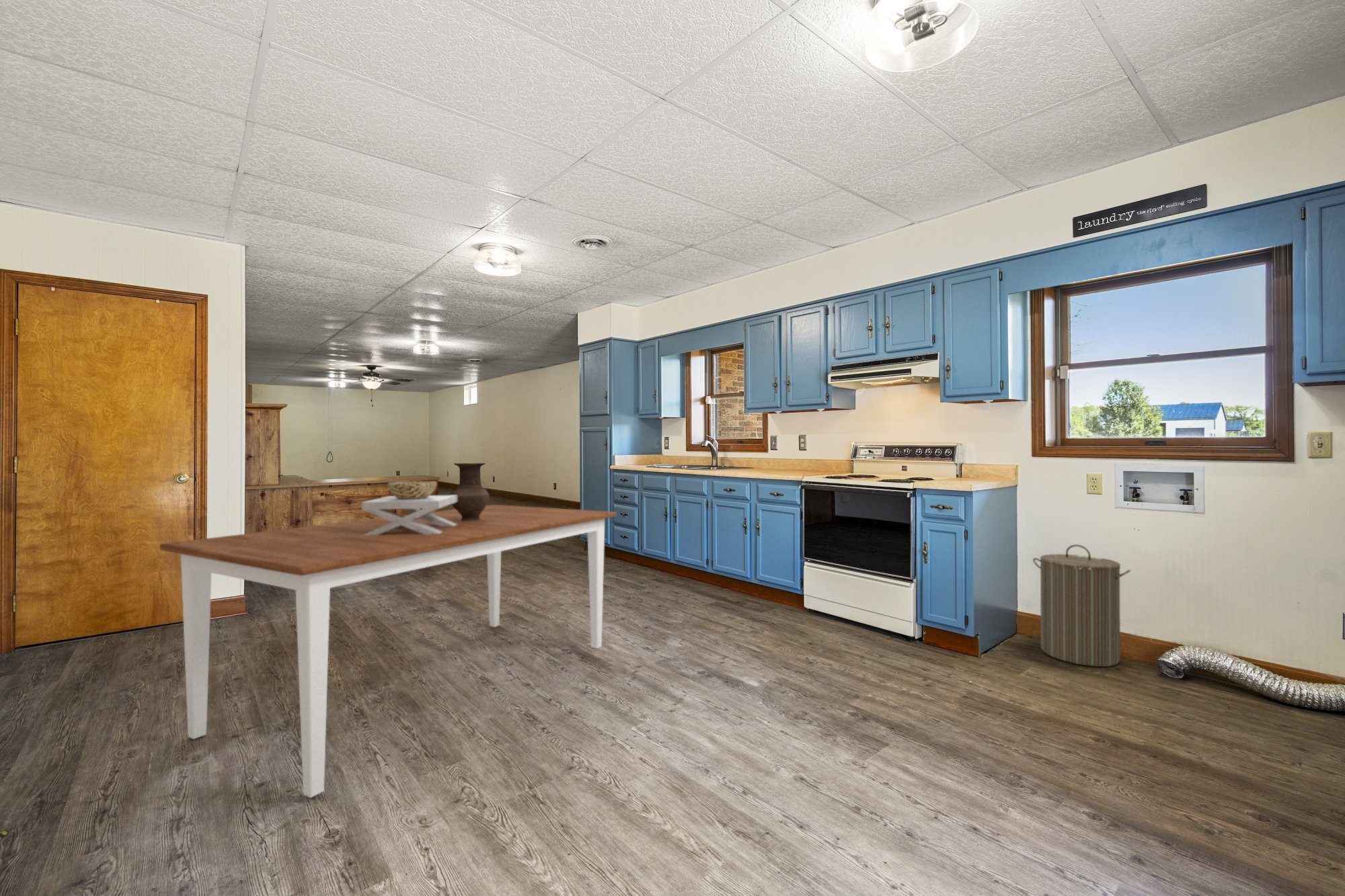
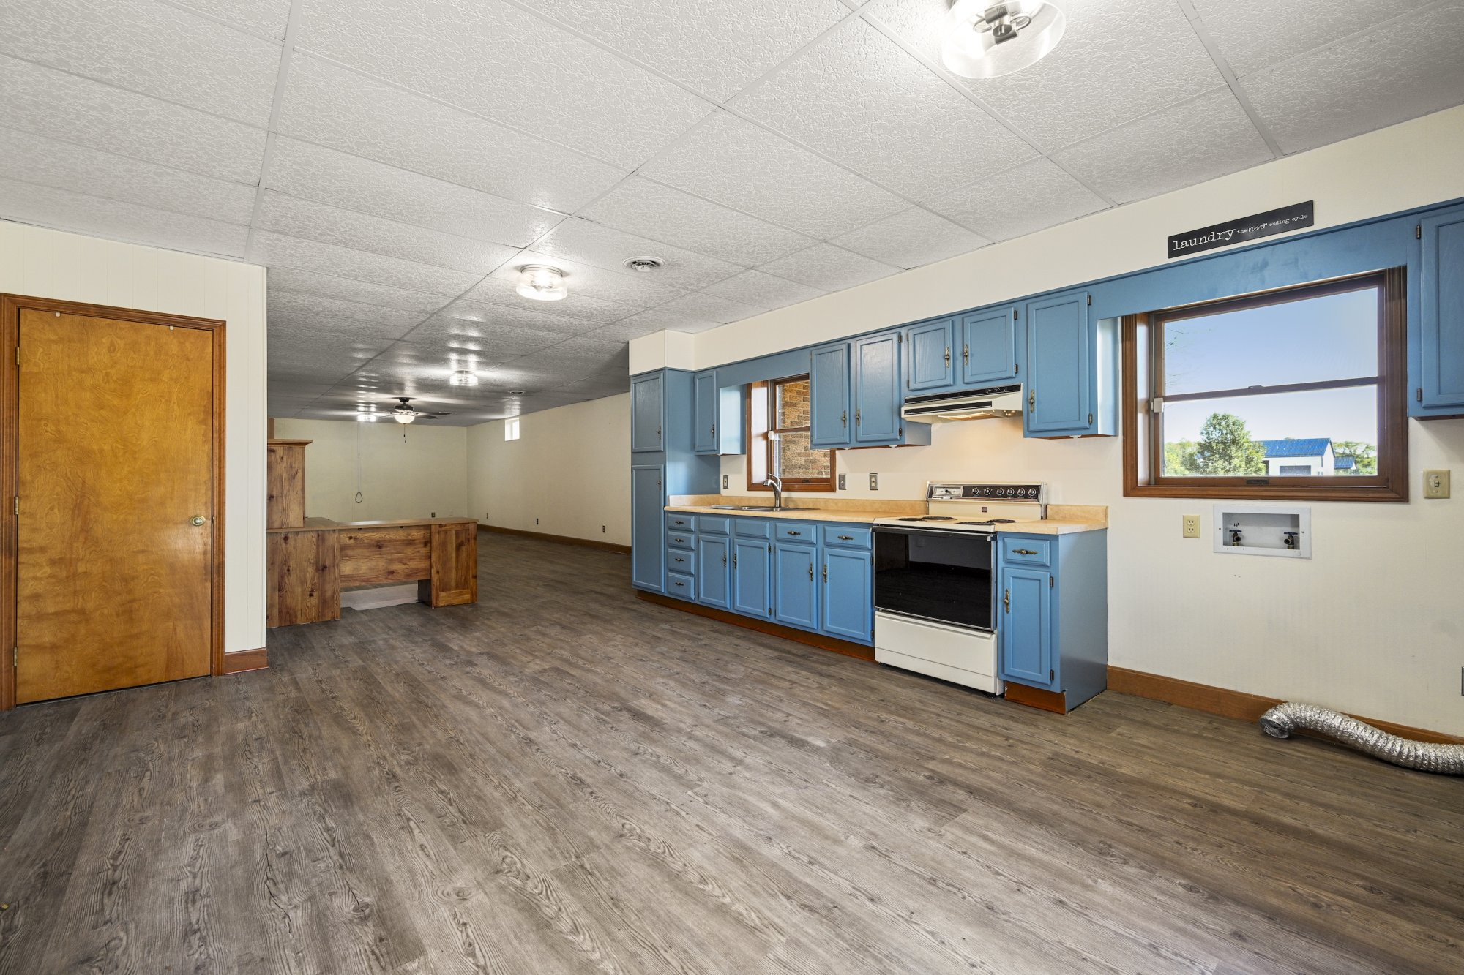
- laundry hamper [1032,544,1131,667]
- dining table [159,504,617,799]
- decorative bowl [361,481,457,536]
- vase [450,462,490,521]
